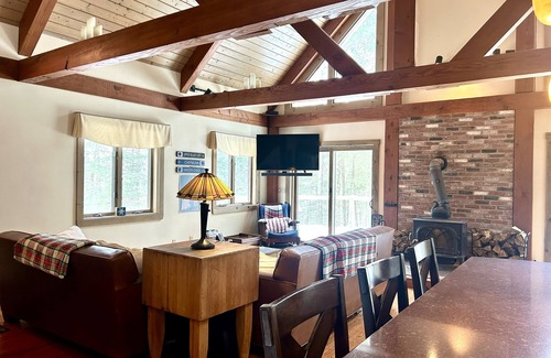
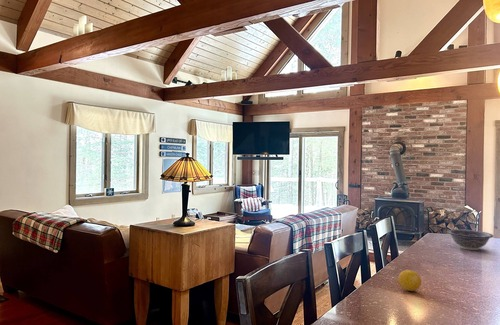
+ fruit [397,269,422,292]
+ decorative bowl [446,228,494,251]
